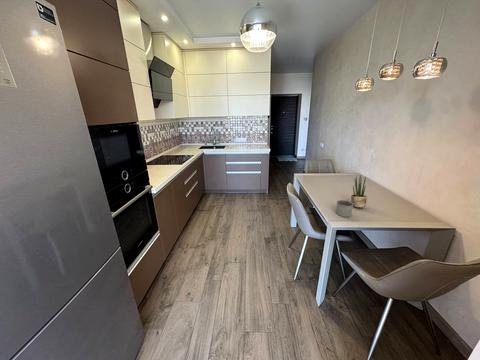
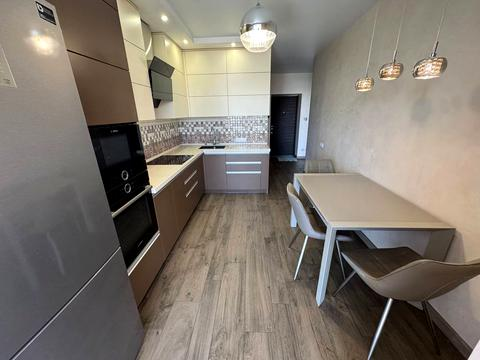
- potted plant [350,174,368,208]
- mug [335,198,354,218]
